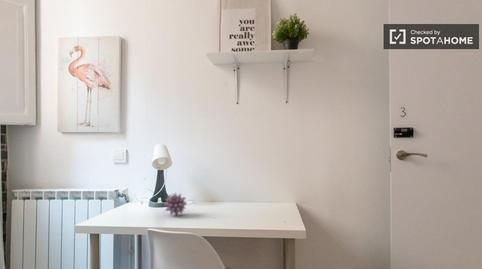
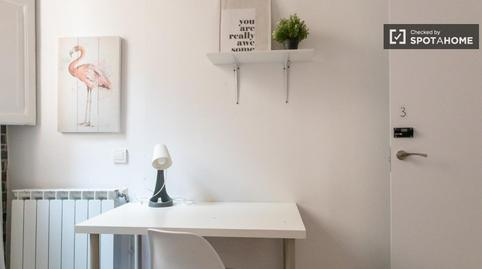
- flower [163,192,188,216]
